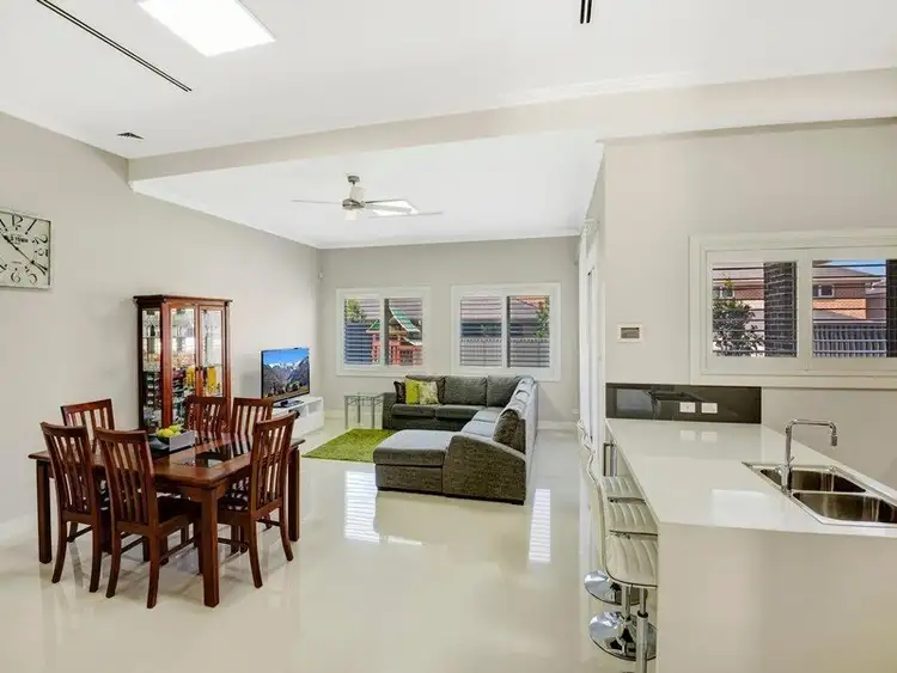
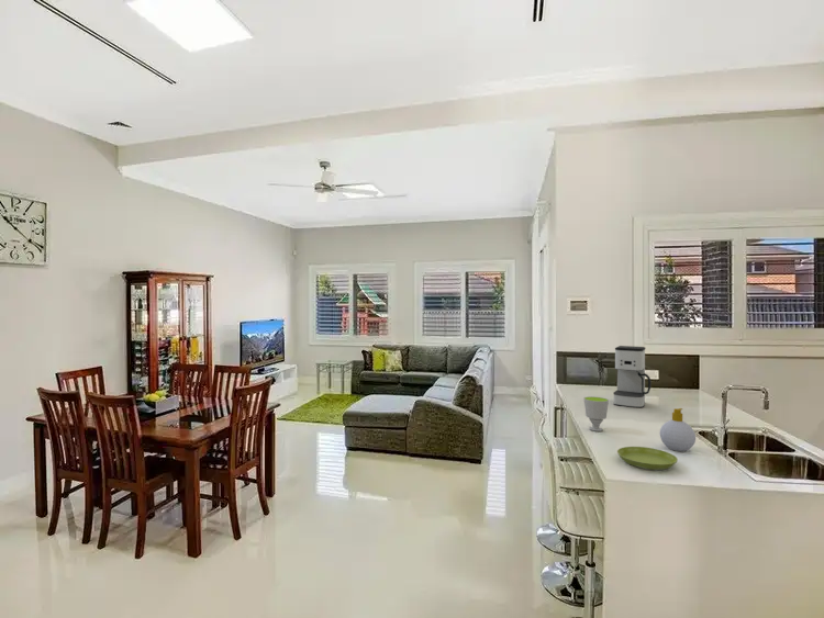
+ cup [582,395,610,432]
+ coffee maker [612,345,653,408]
+ saucer [616,446,679,471]
+ soap bottle [659,407,697,452]
